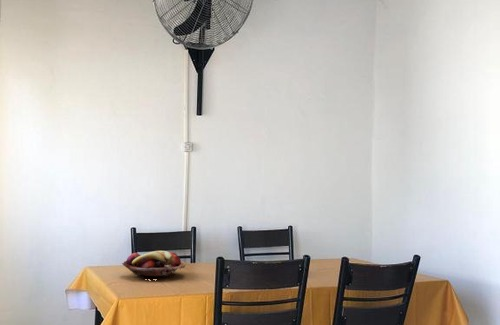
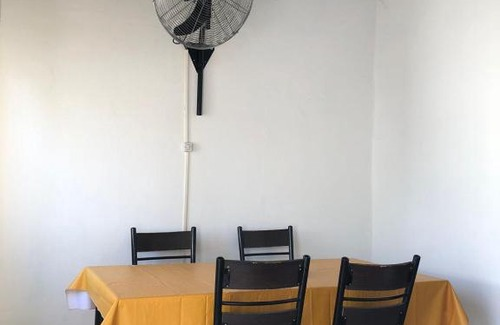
- fruit basket [121,250,186,279]
